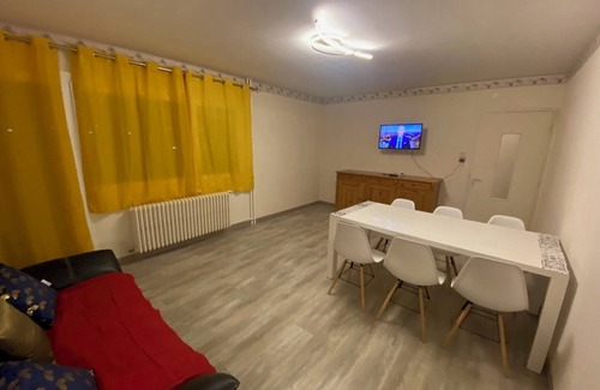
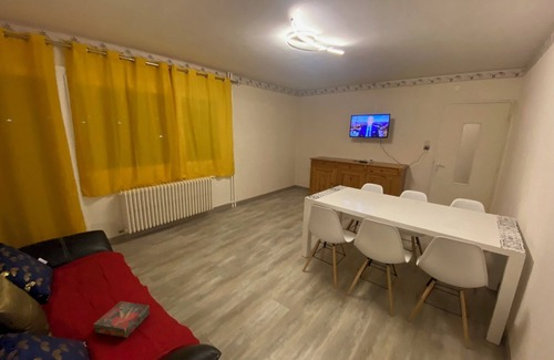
+ book [92,300,151,339]
